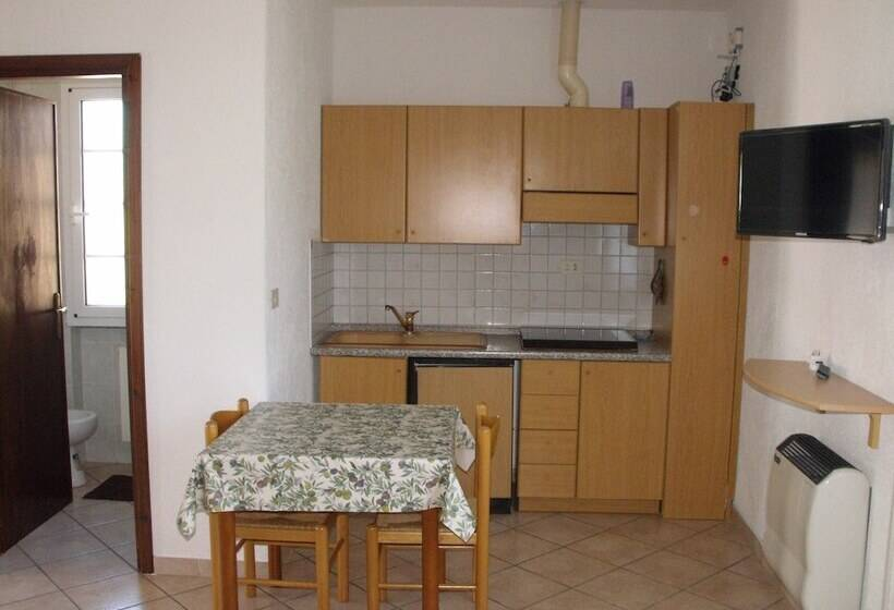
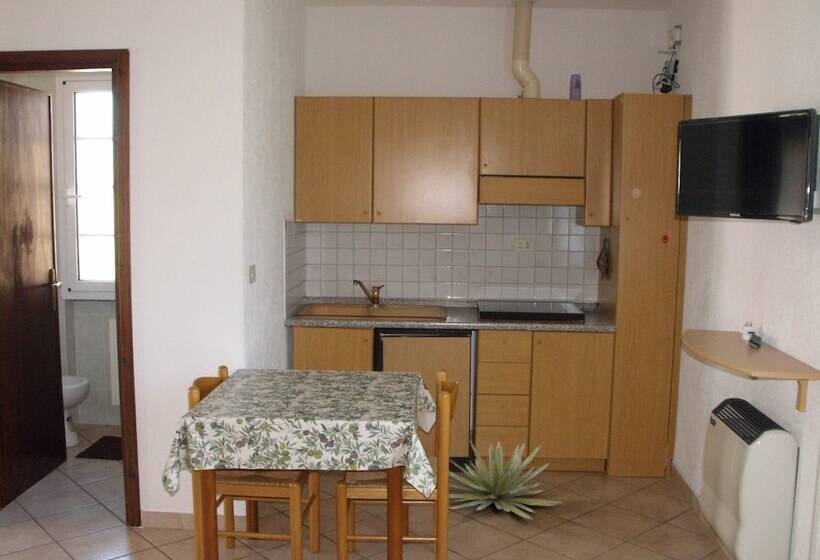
+ decorative plant [448,440,567,520]
